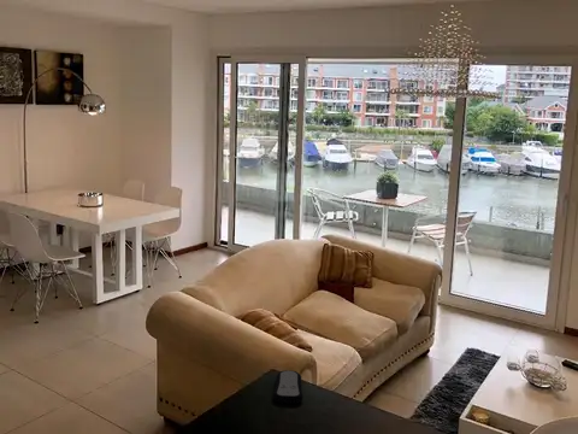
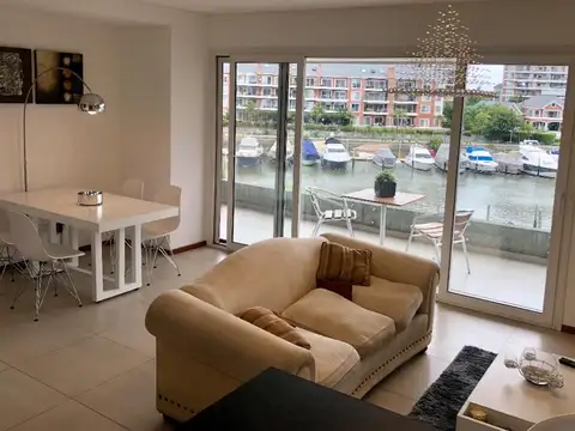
- remote control [272,369,303,405]
